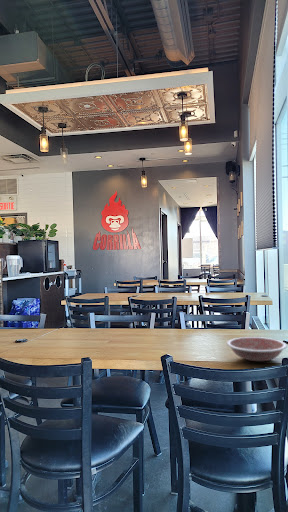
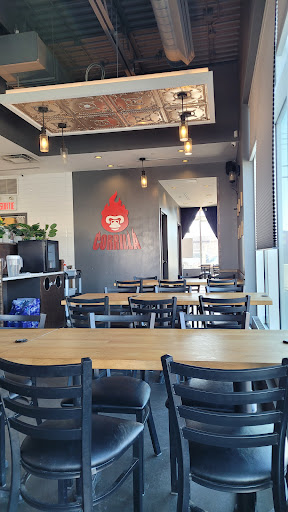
- bowl [226,336,288,362]
